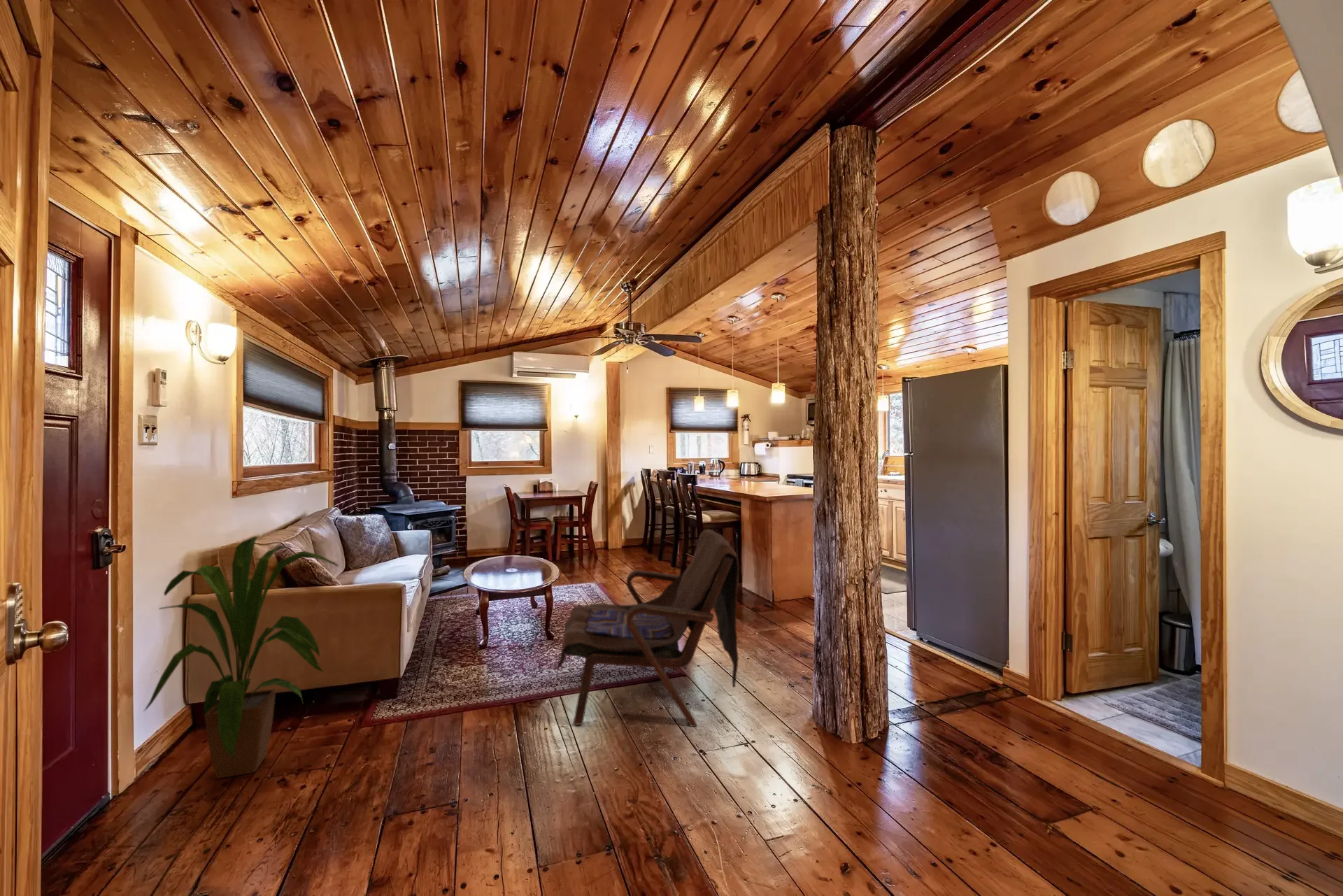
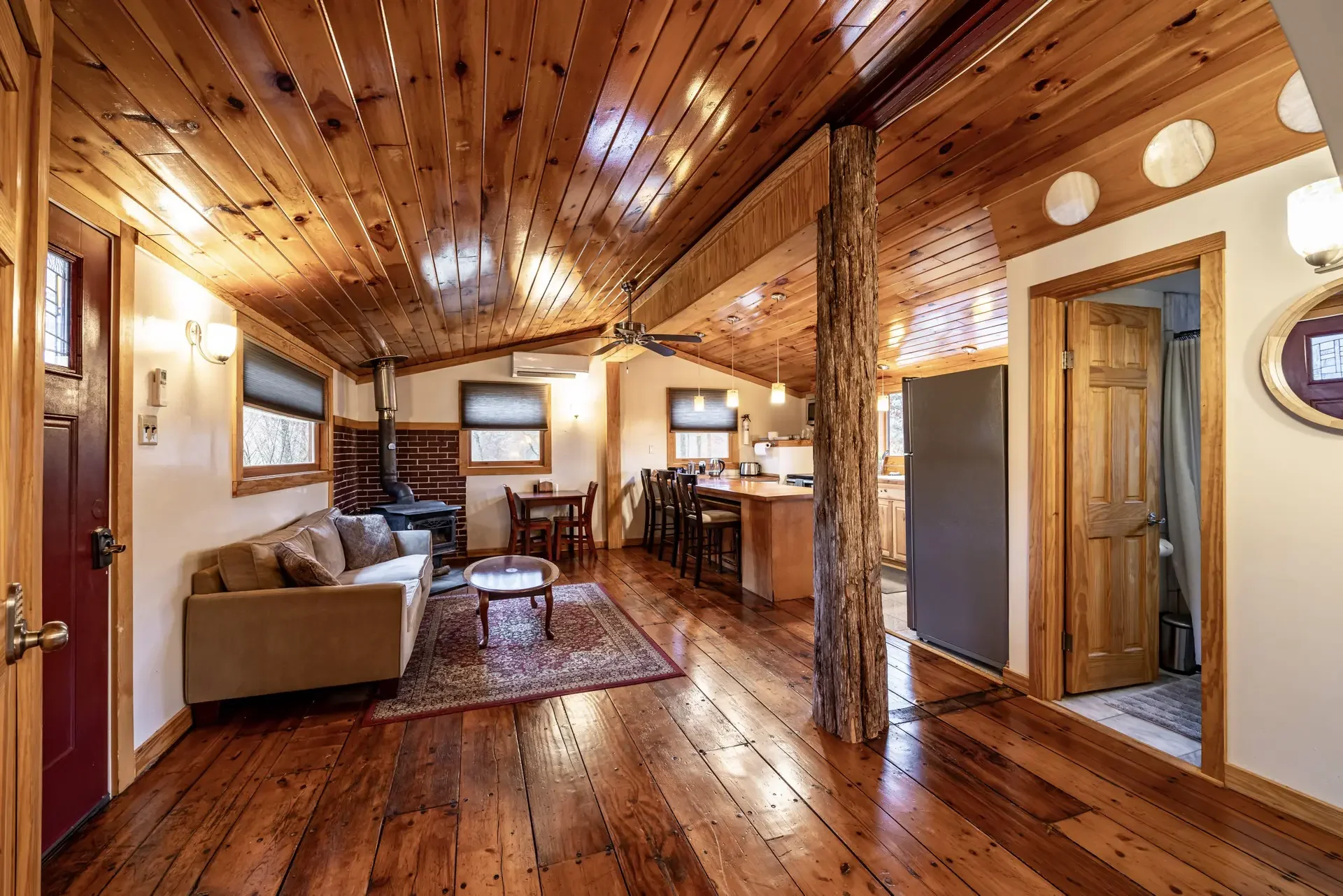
- armchair [556,529,740,727]
- house plant [142,536,341,779]
